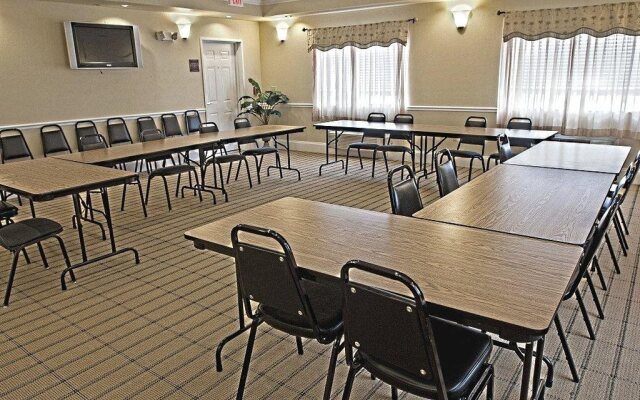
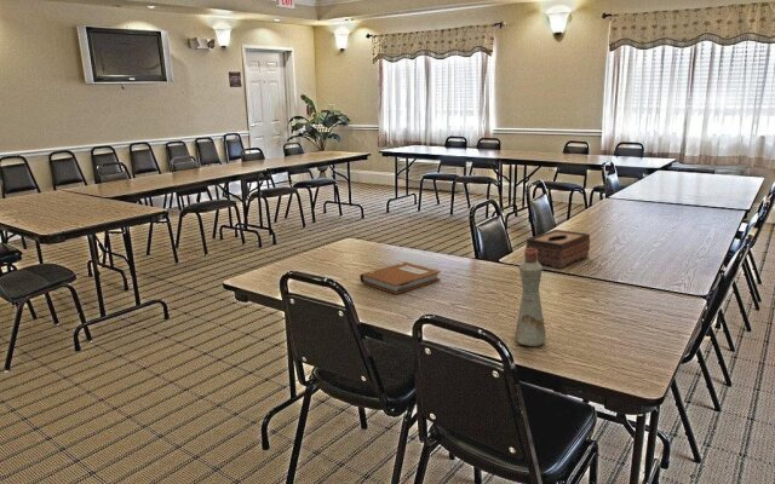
+ notebook [358,261,442,295]
+ bottle [513,248,547,347]
+ tissue box [524,229,591,270]
